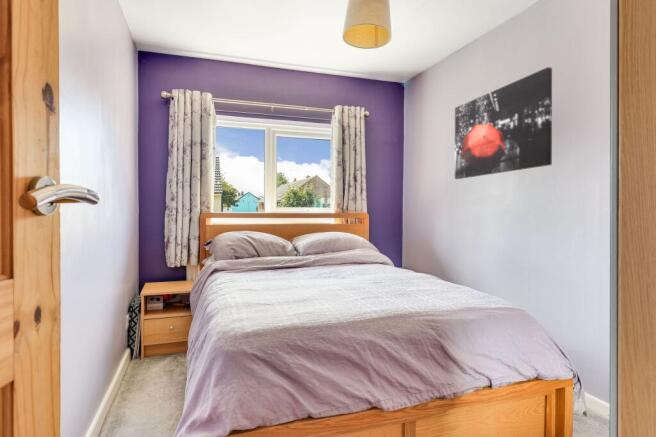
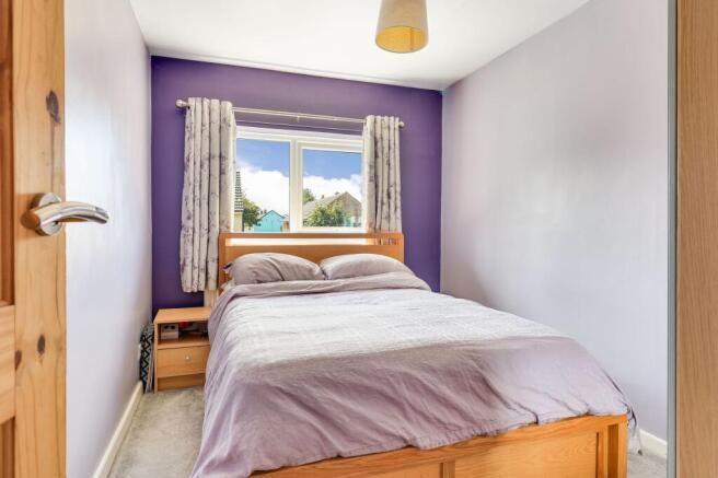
- wall art [454,66,553,180]
